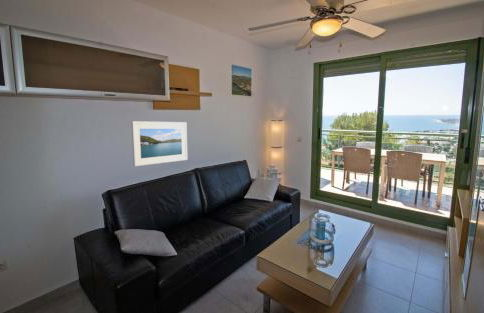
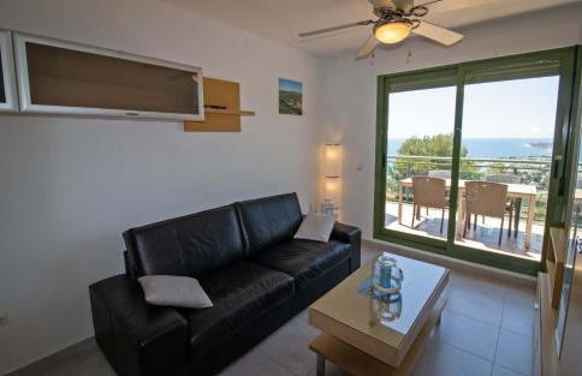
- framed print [131,120,188,167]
